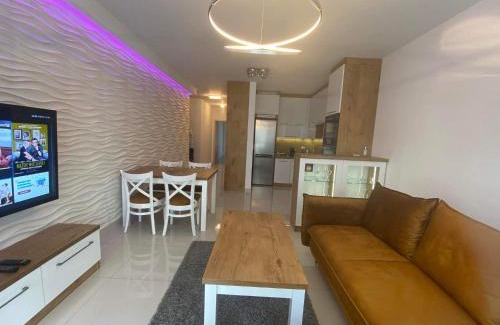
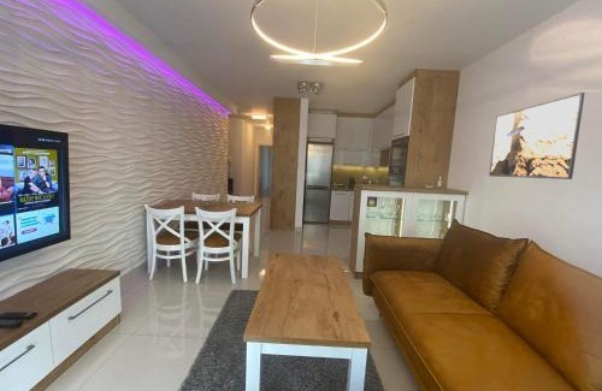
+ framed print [488,91,585,180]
